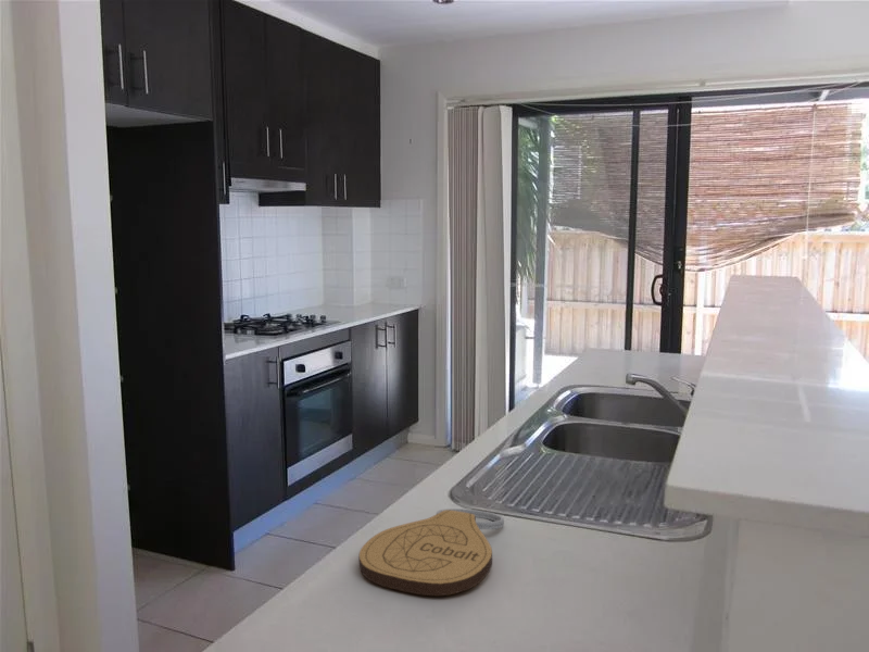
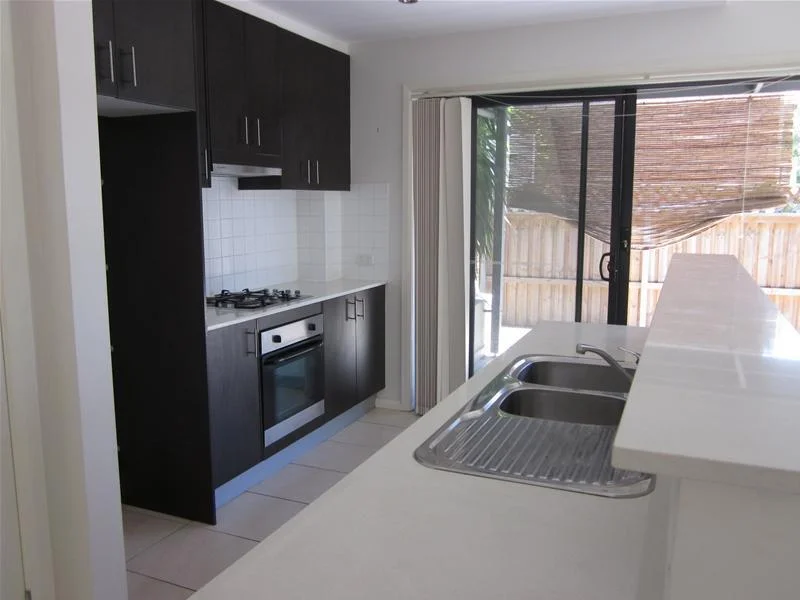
- key chain [357,507,505,597]
